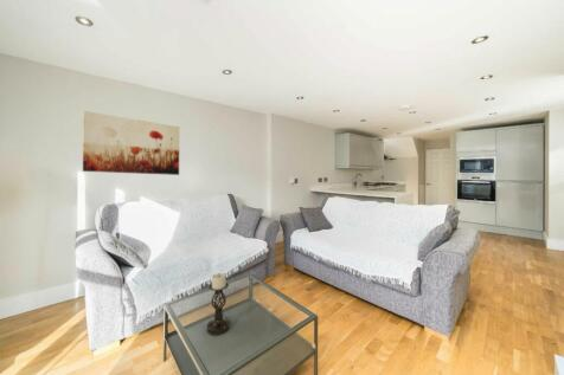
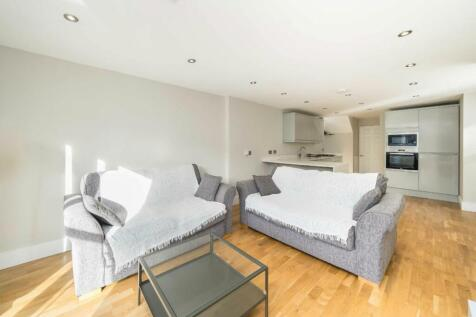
- candle holder [205,272,231,336]
- wall art [82,110,180,176]
